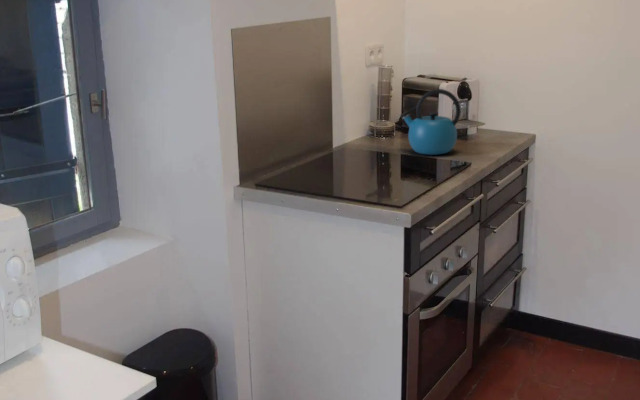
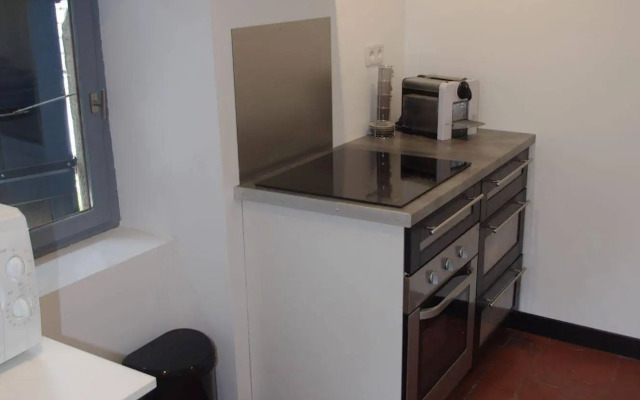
- kettle [400,88,462,156]
